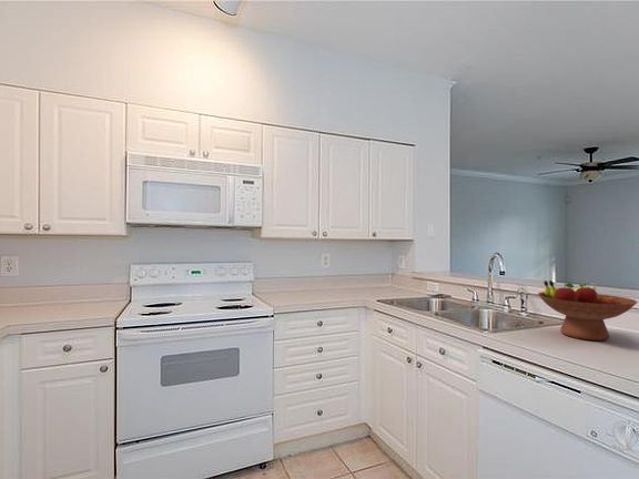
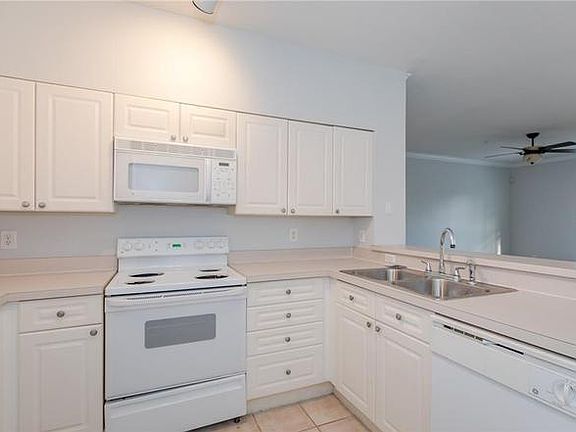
- fruit bowl [537,279,639,342]
